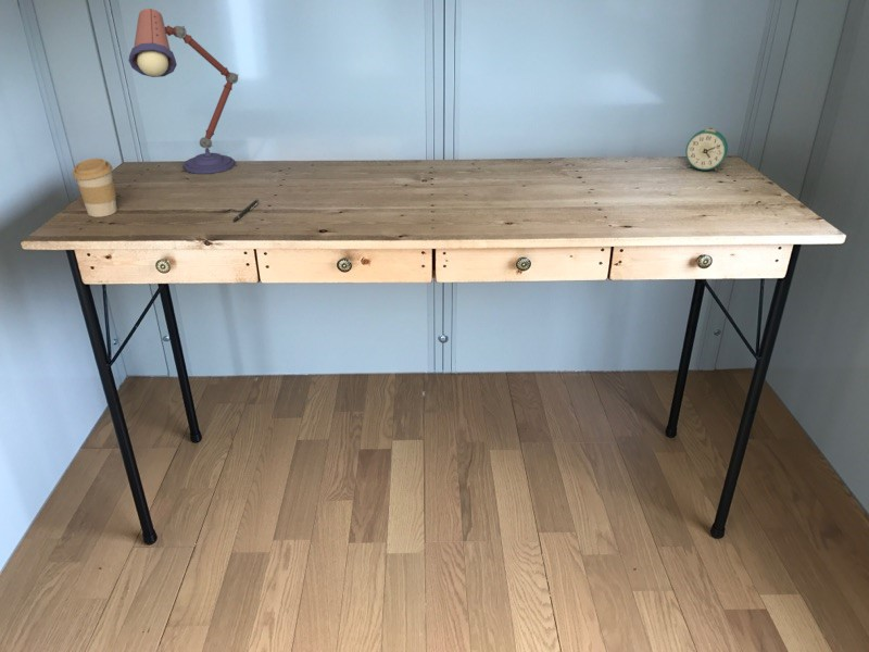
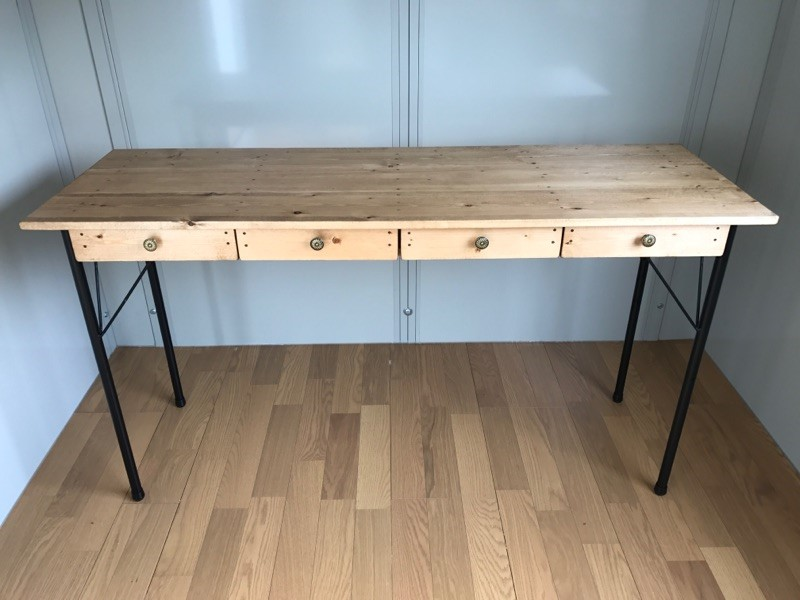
- pen [231,198,260,223]
- desk lamp [127,8,239,175]
- alarm clock [684,127,729,173]
- coffee cup [72,158,118,218]
